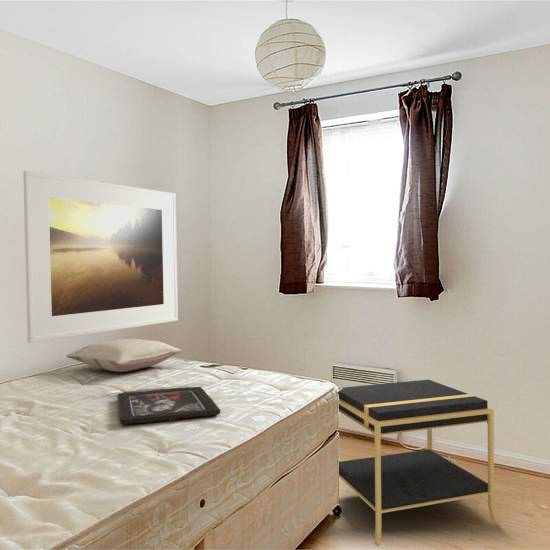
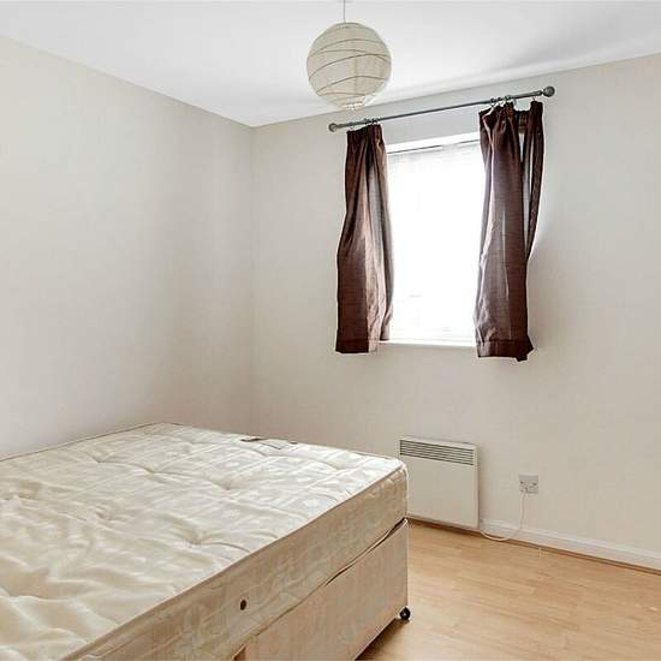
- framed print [22,170,179,344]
- religious icon [116,386,221,425]
- pillow [65,337,183,373]
- nightstand [337,379,500,547]
